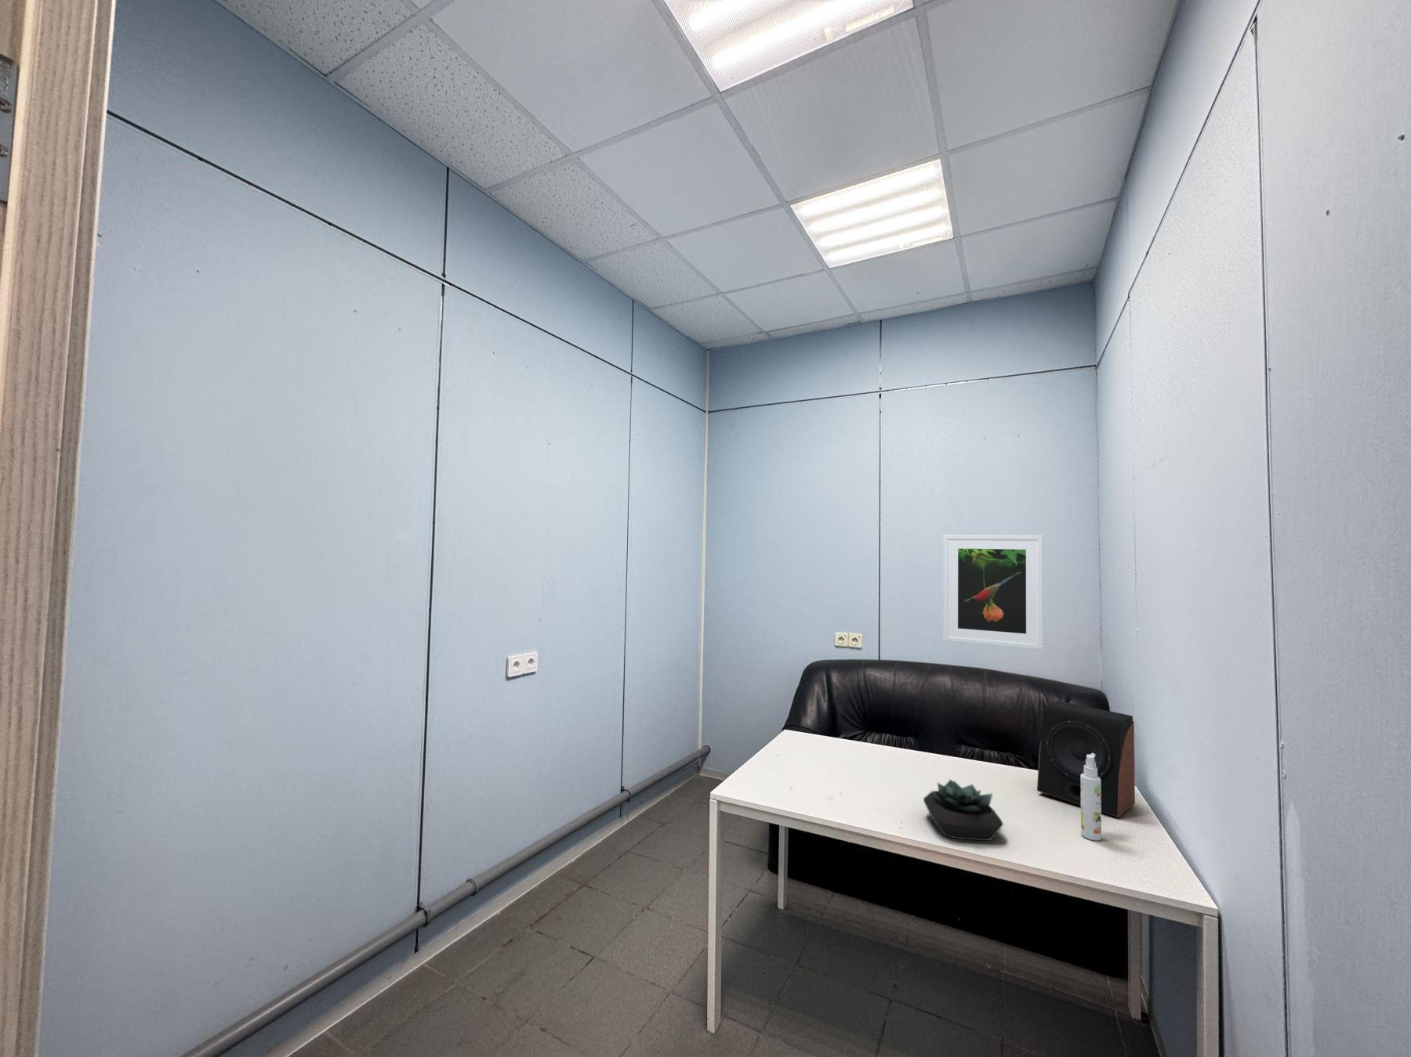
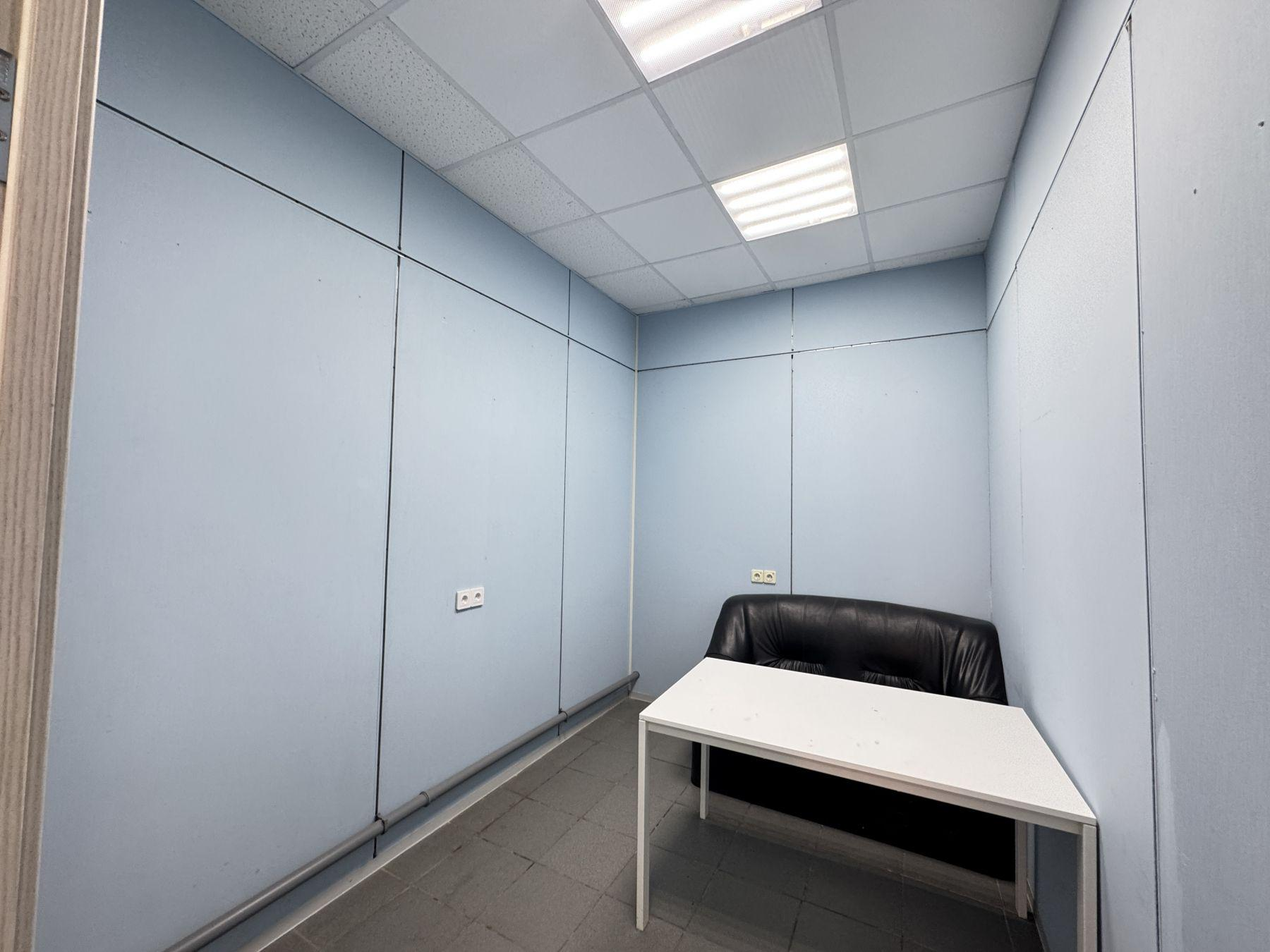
- spray bottle [1080,753,1102,842]
- succulent plant [922,778,1004,842]
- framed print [942,534,1044,651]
- speaker [1037,699,1135,818]
